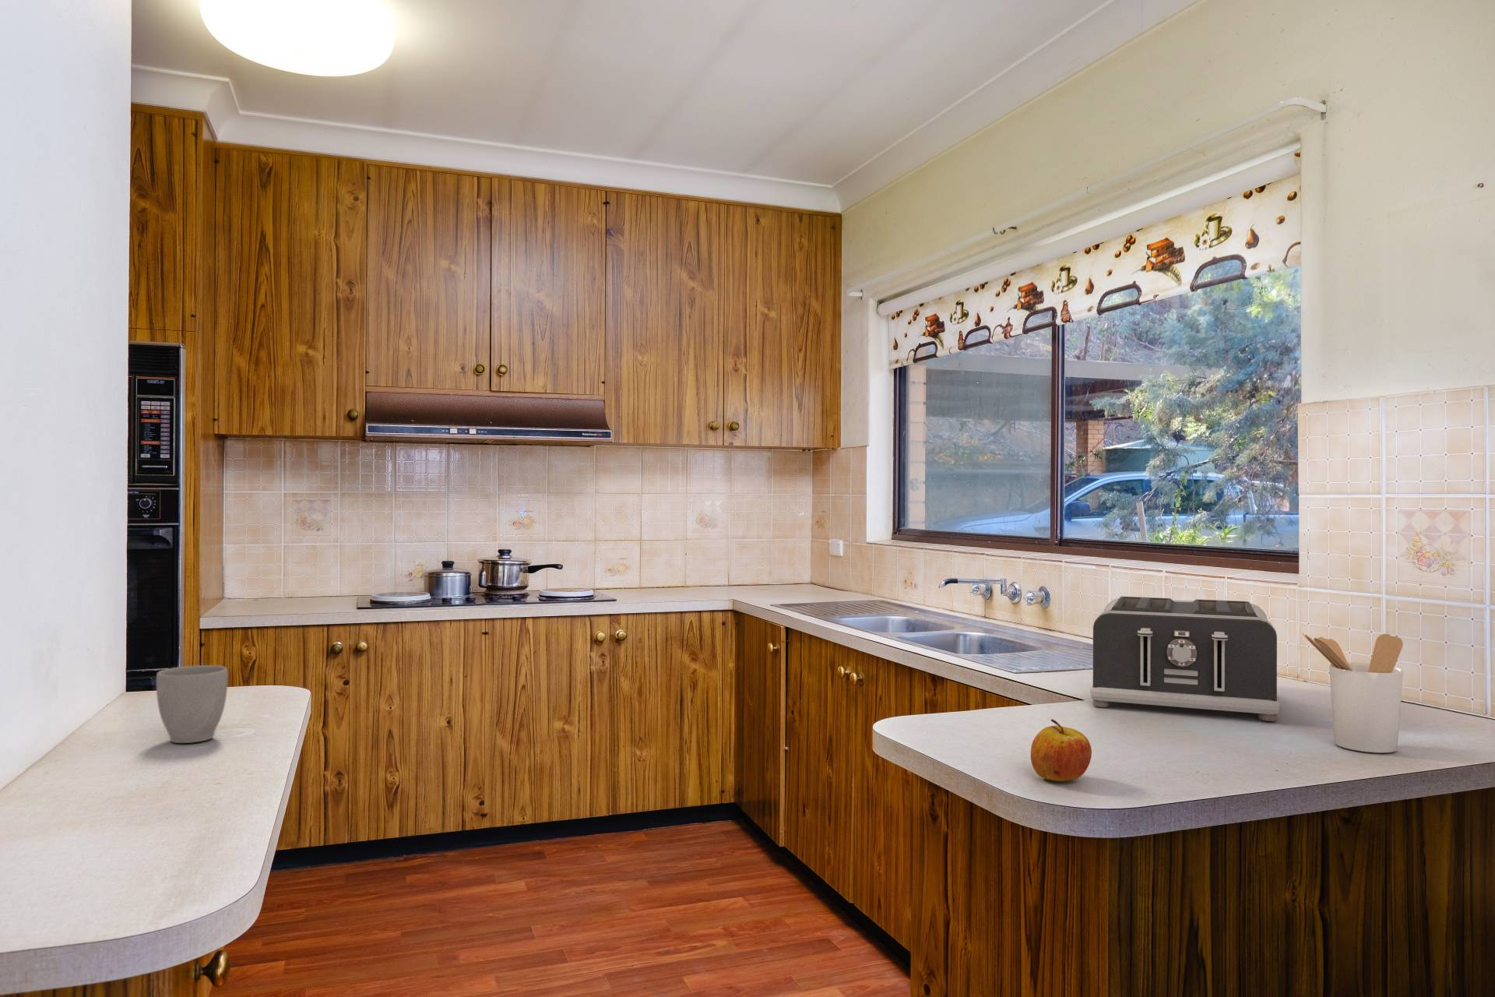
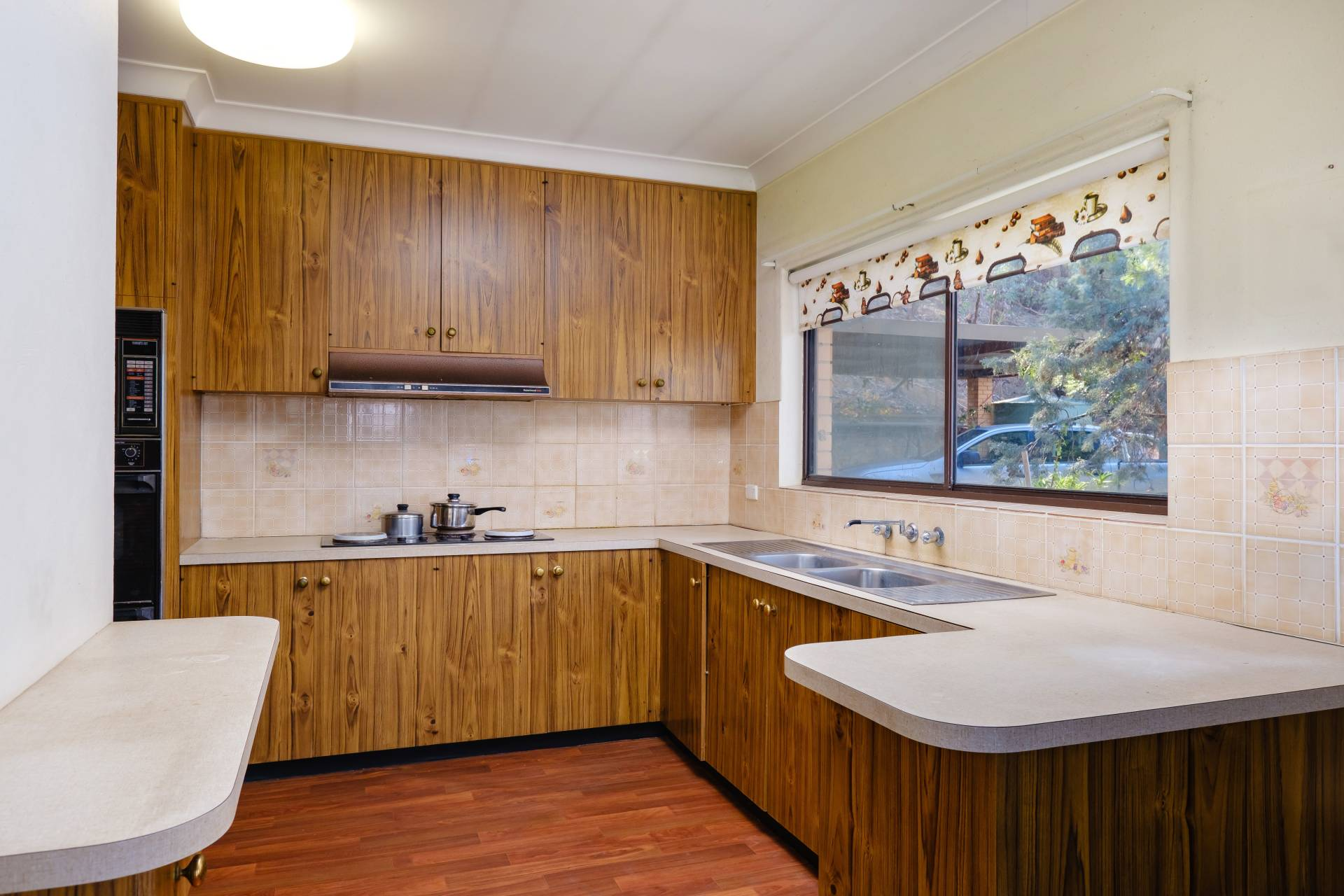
- apple [1030,718,1092,782]
- mug [156,664,229,743]
- toaster [1089,595,1281,722]
- utensil holder [1301,632,1404,753]
